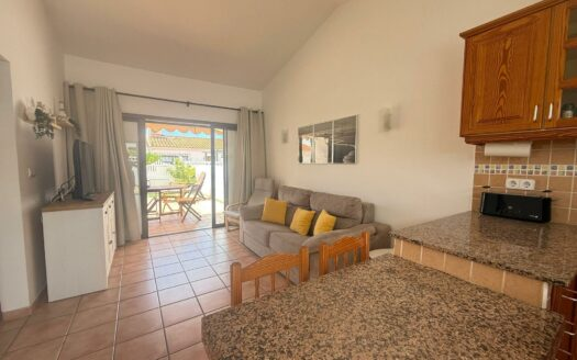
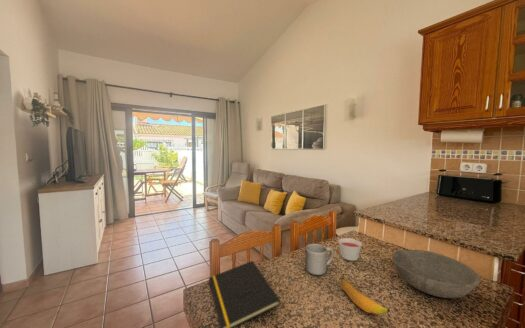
+ candle [338,237,363,262]
+ mug [304,243,335,276]
+ notepad [208,260,282,328]
+ banana [340,276,391,315]
+ bowl [391,249,481,299]
